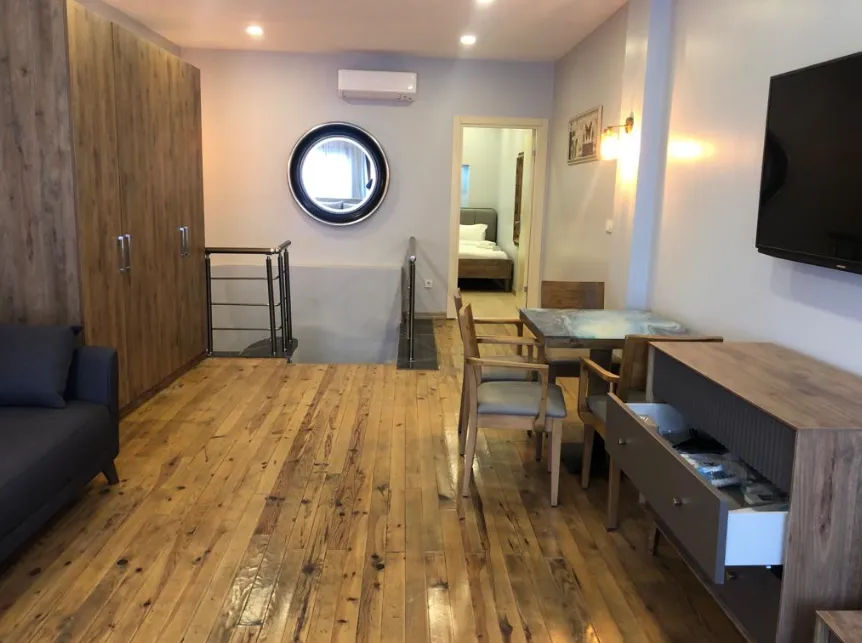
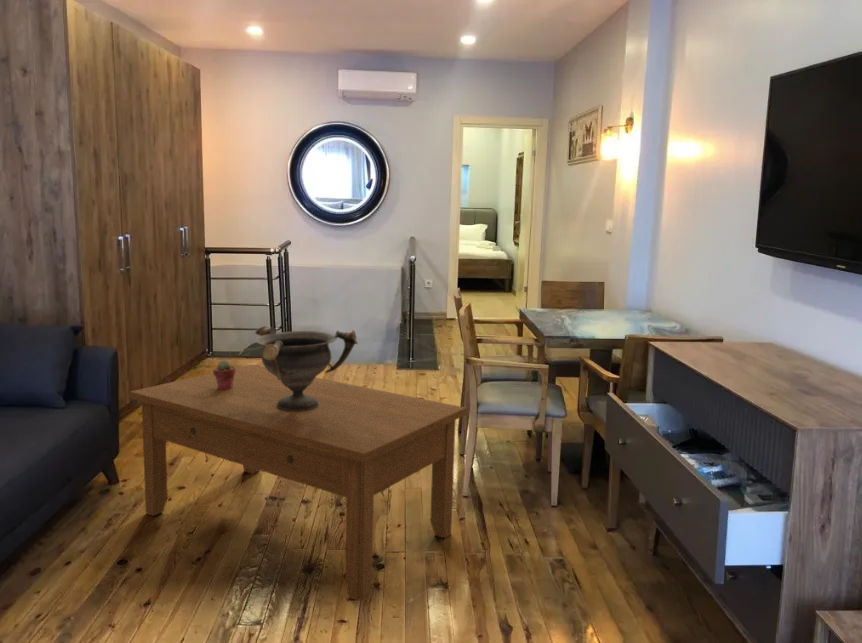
+ decorative bowl [254,325,359,411]
+ potted succulent [212,359,236,389]
+ coffee table [128,364,468,602]
